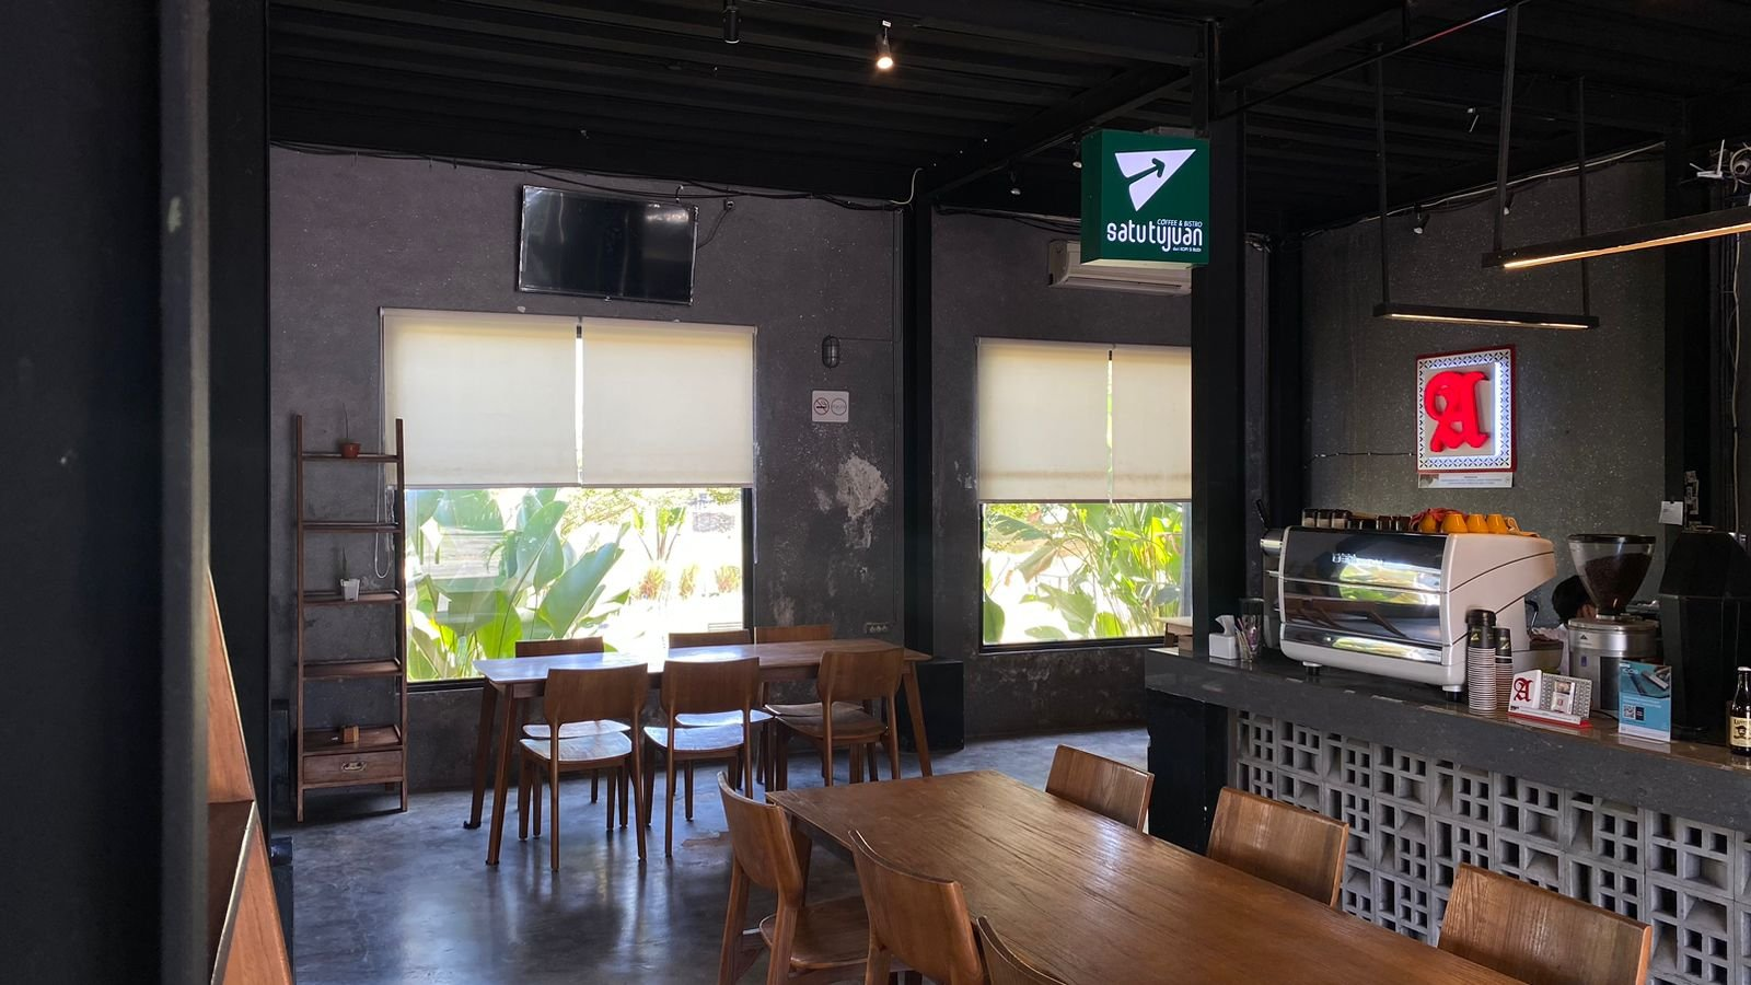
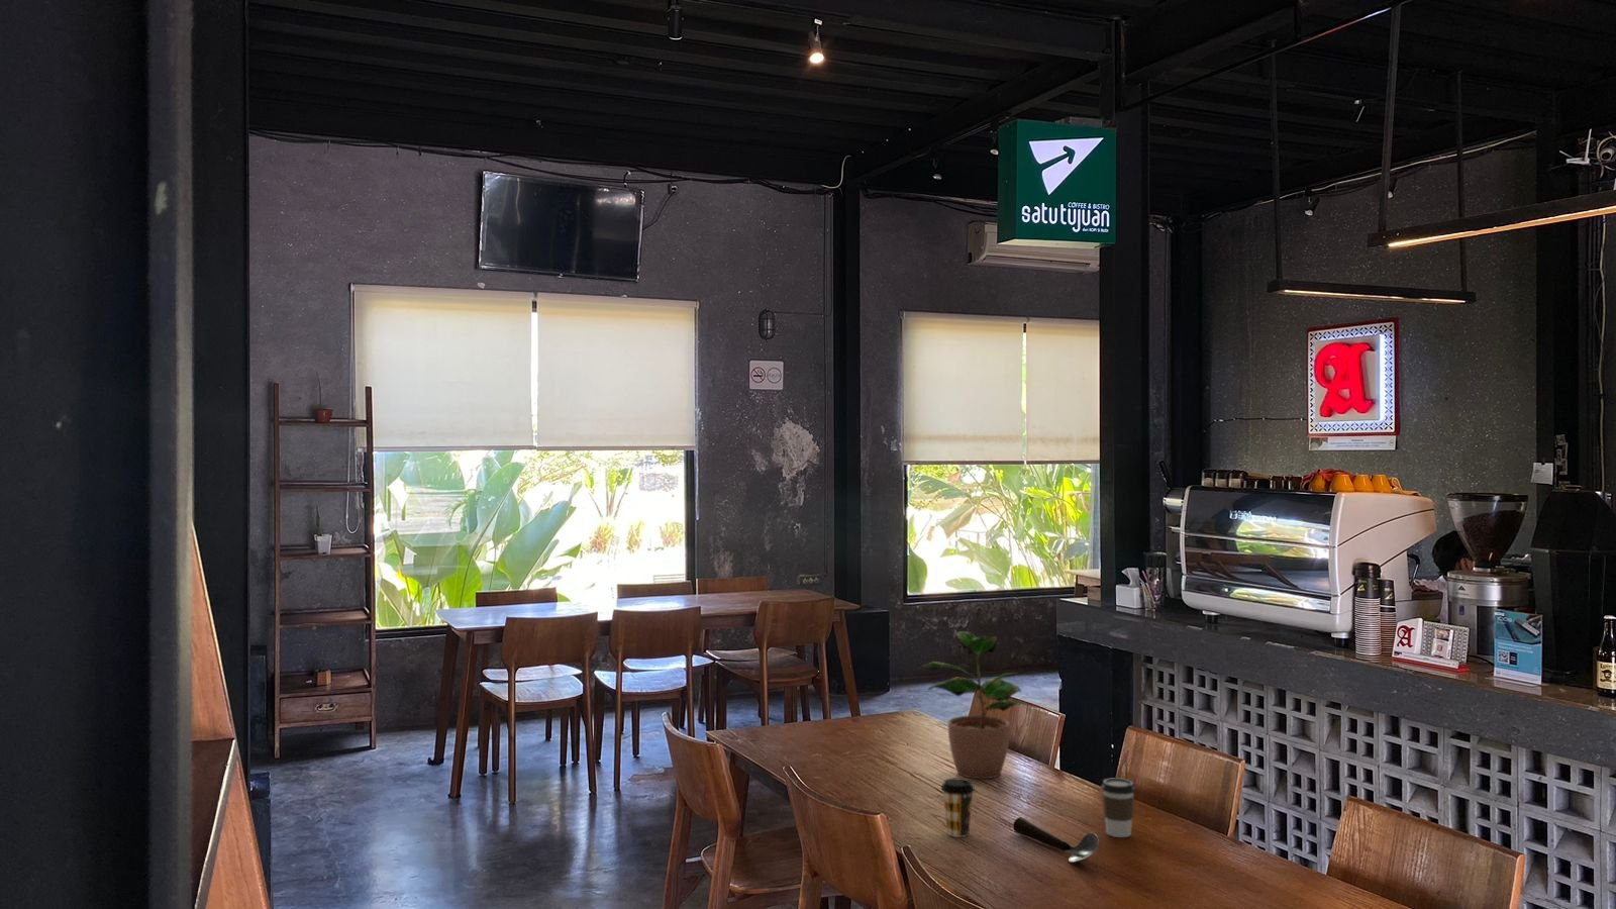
+ coffee cup [1101,777,1137,838]
+ spoon [1013,816,1100,863]
+ potted plant [920,630,1030,780]
+ coffee cup [940,778,976,838]
